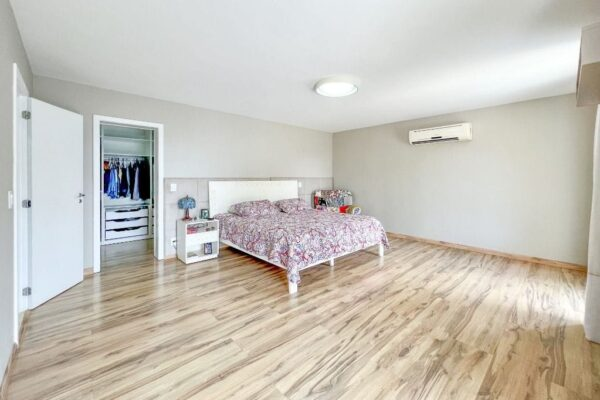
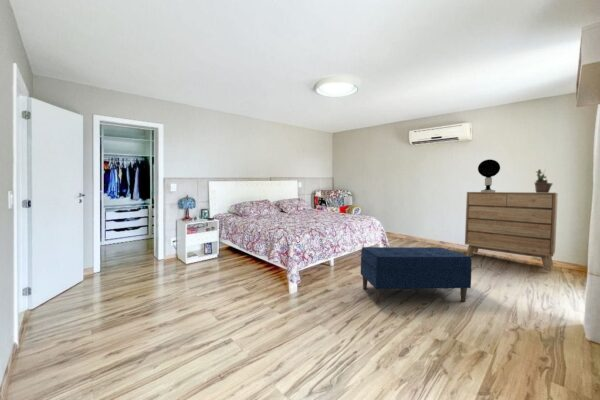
+ dresser [464,191,559,272]
+ bench [360,246,472,304]
+ table lamp [477,158,501,192]
+ potted plant [534,168,554,193]
